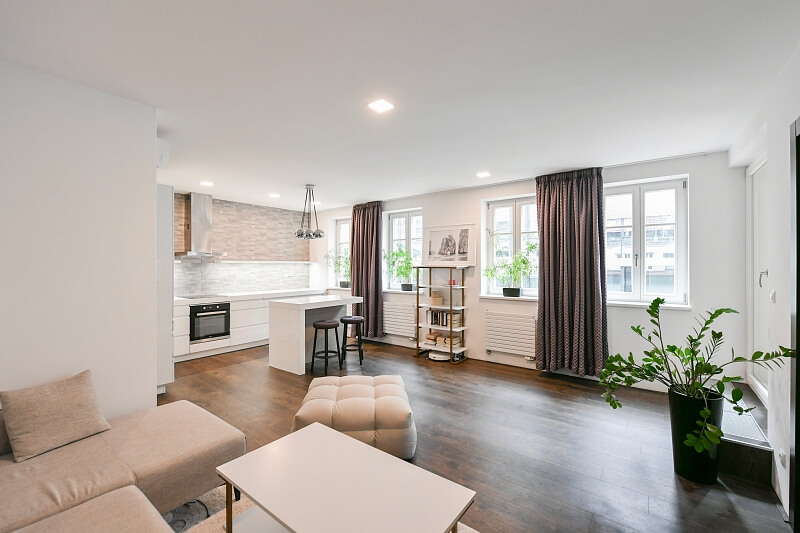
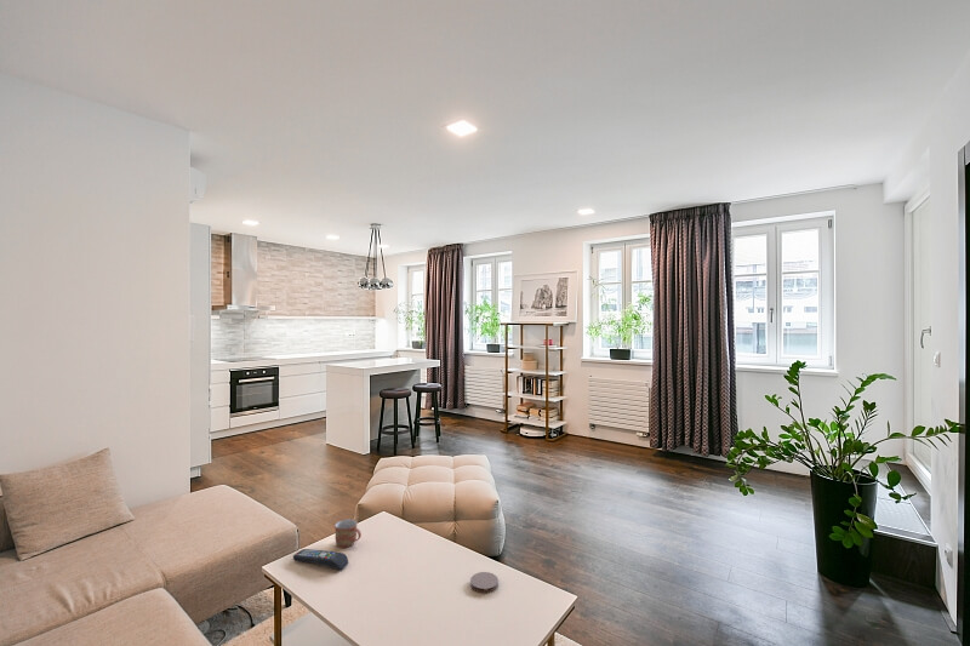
+ mug [333,518,363,549]
+ remote control [292,548,349,571]
+ coaster [469,571,500,594]
